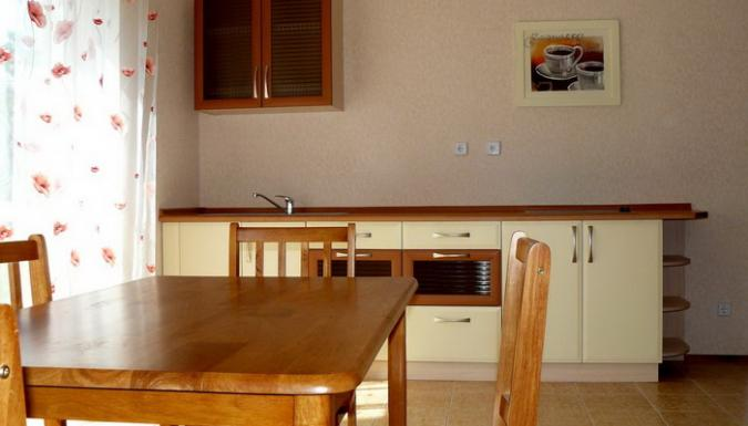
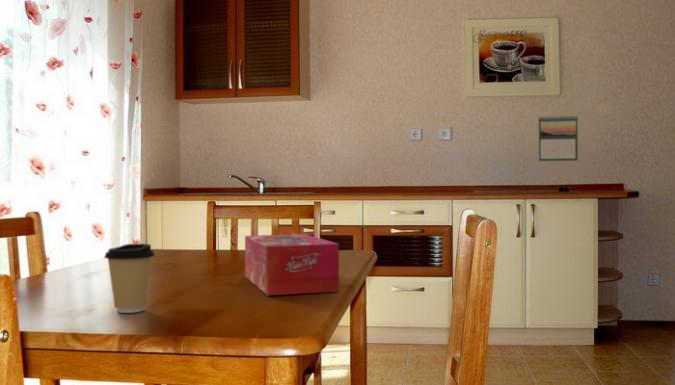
+ coffee cup [103,243,156,314]
+ tissue box [244,233,340,296]
+ calendar [538,114,579,162]
